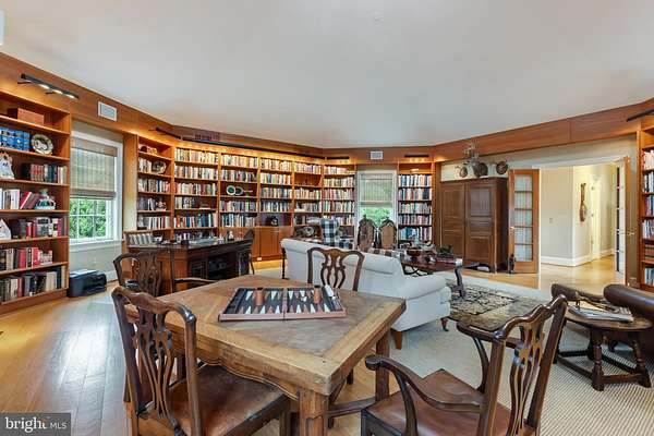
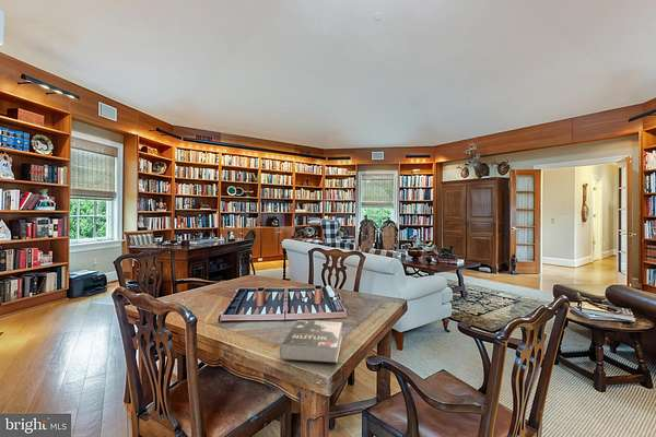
+ book [279,319,343,364]
